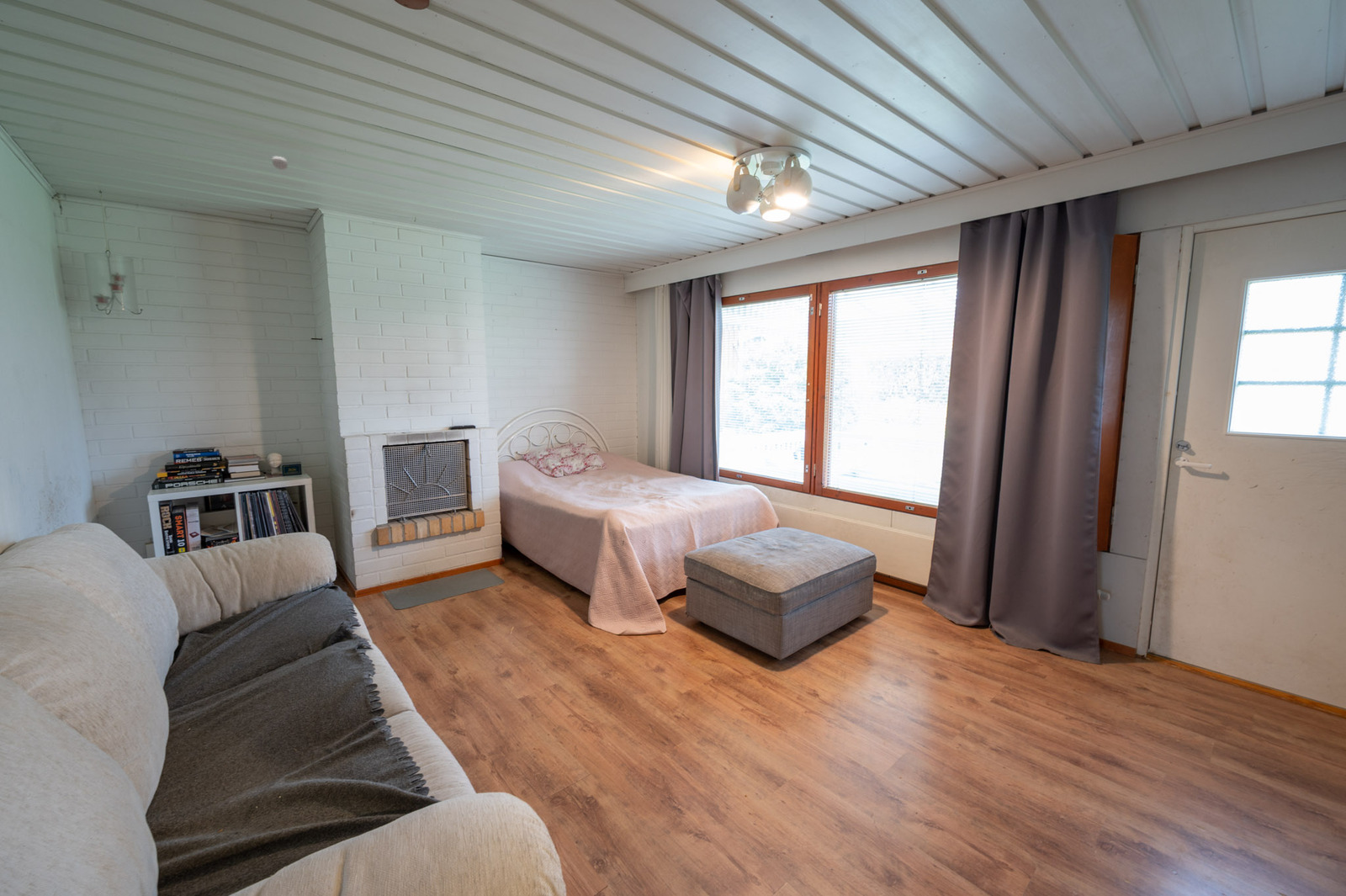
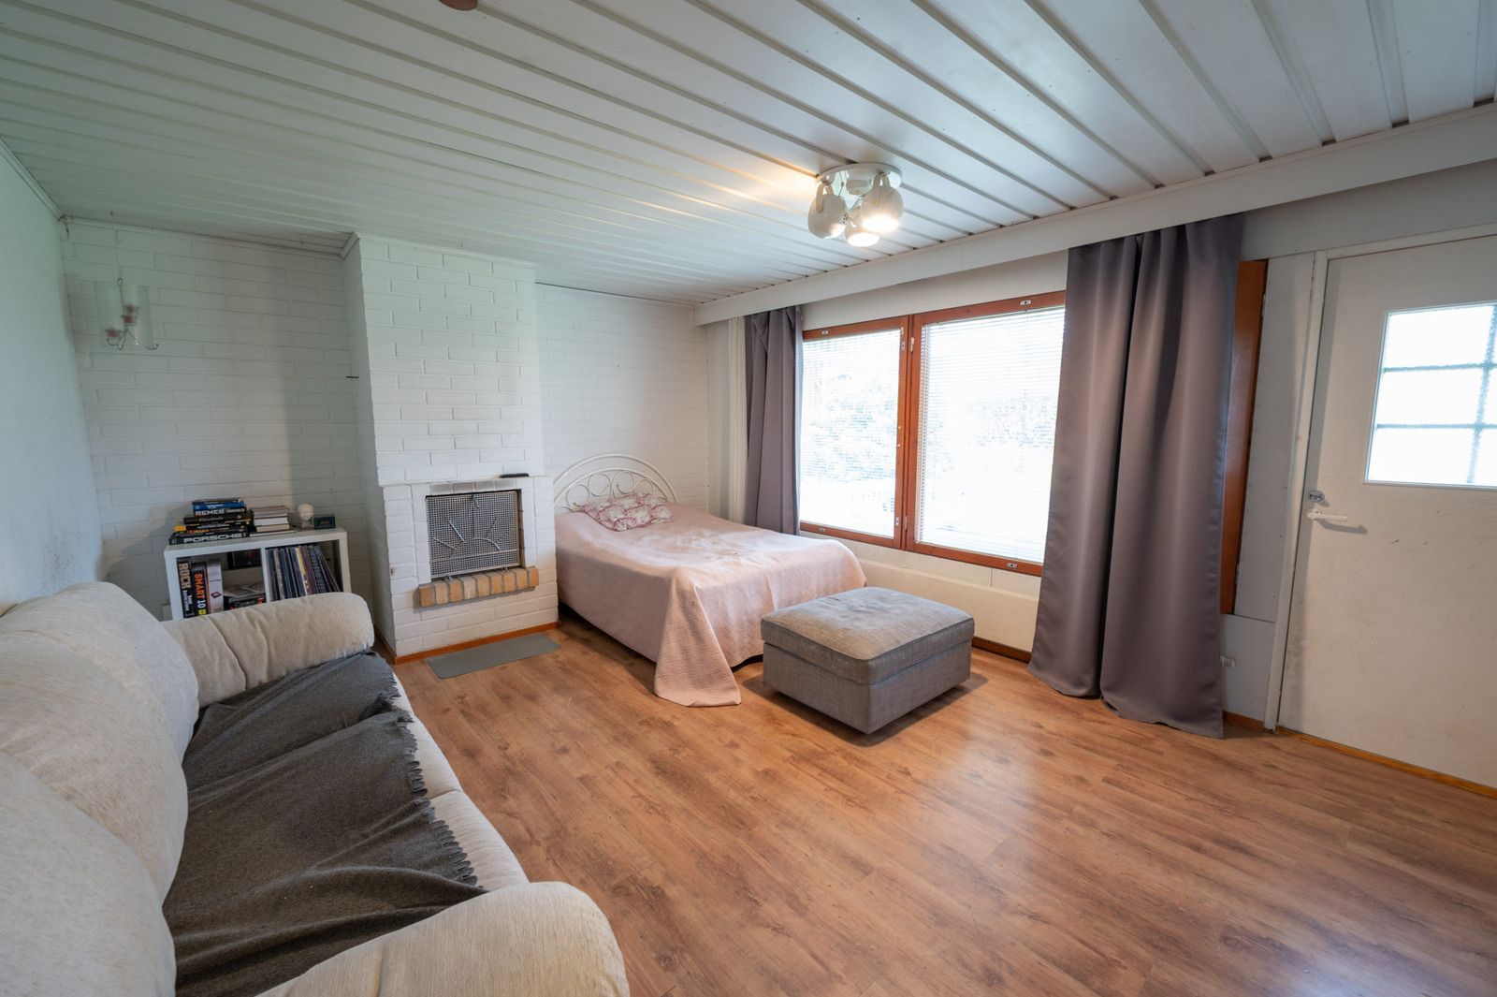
- smoke detector [271,156,289,171]
